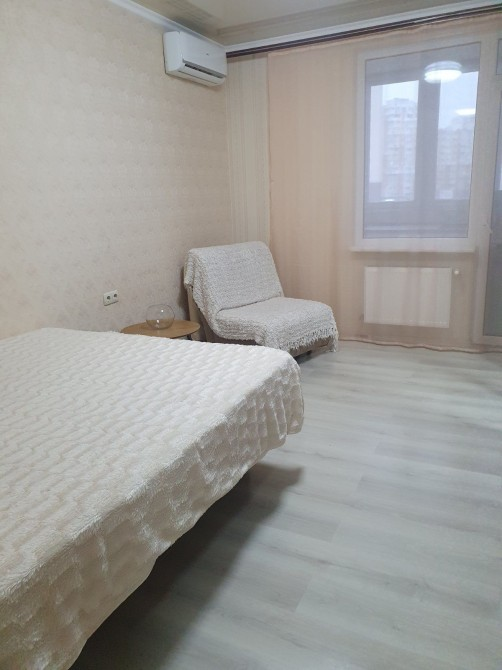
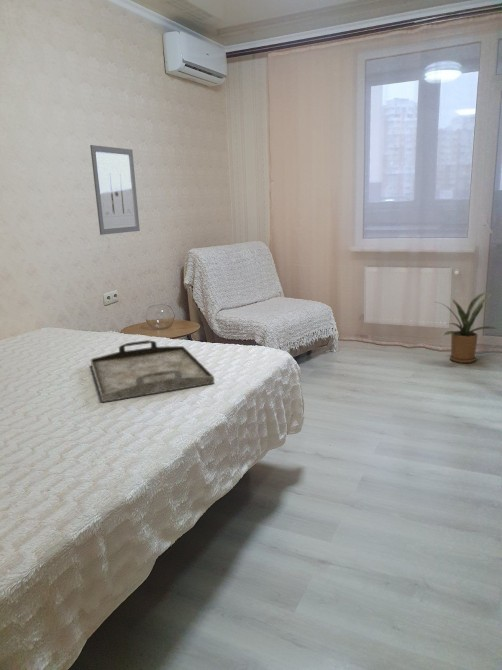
+ serving tray [89,339,215,403]
+ wall art [89,144,141,236]
+ house plant [435,290,497,364]
